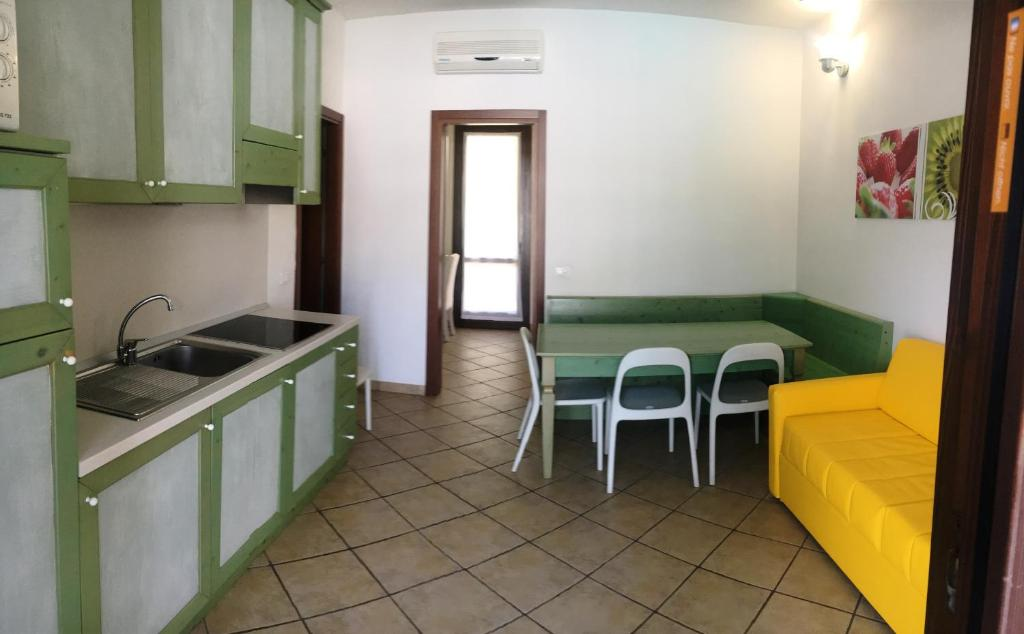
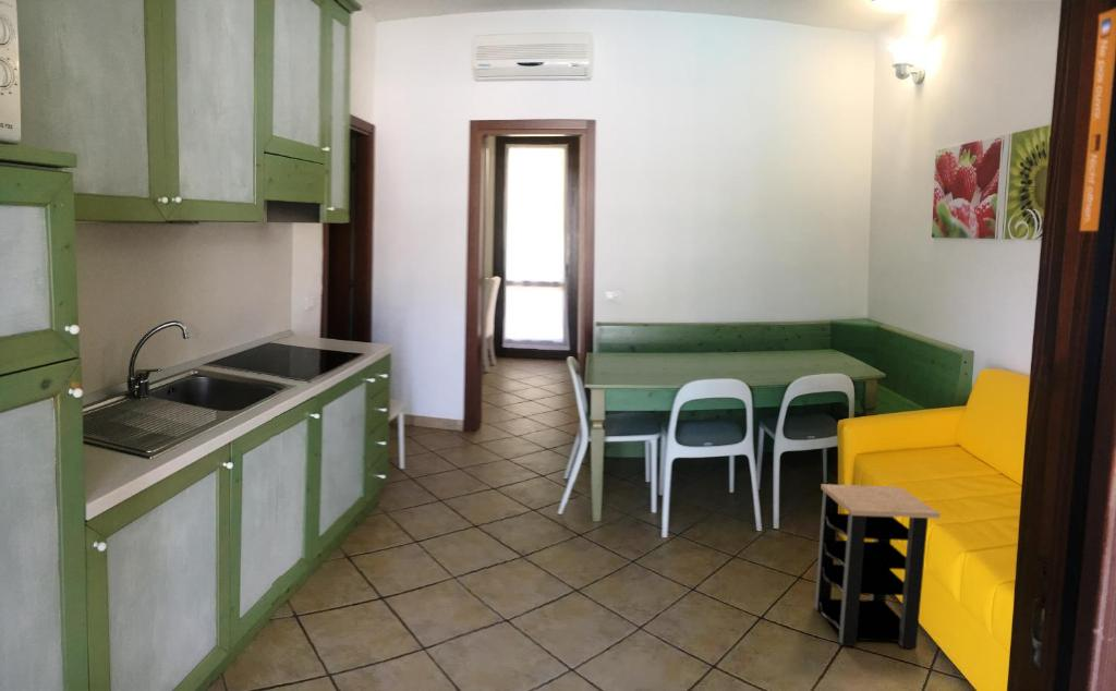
+ side table [814,483,942,650]
